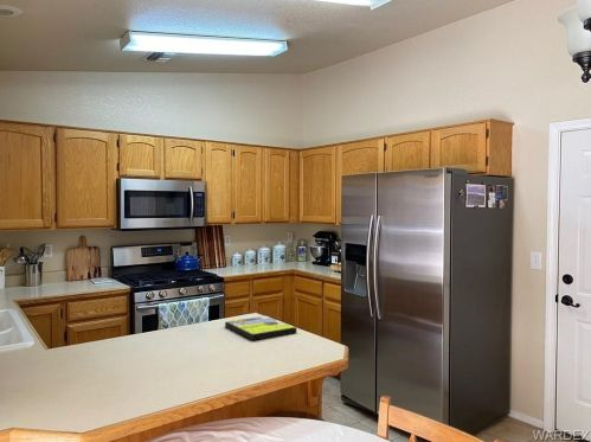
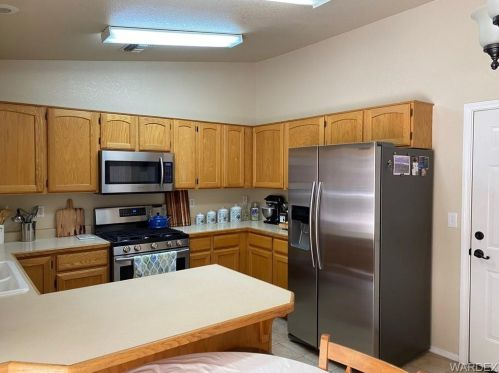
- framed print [224,315,297,341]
